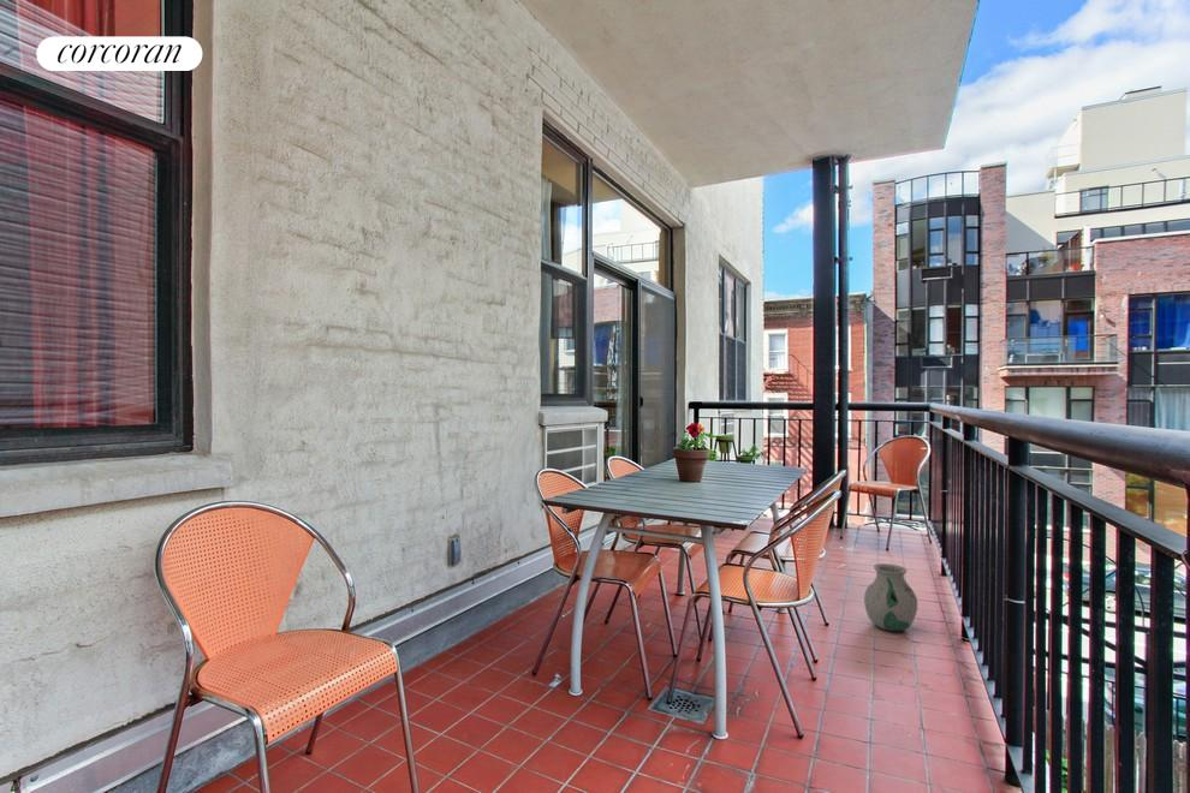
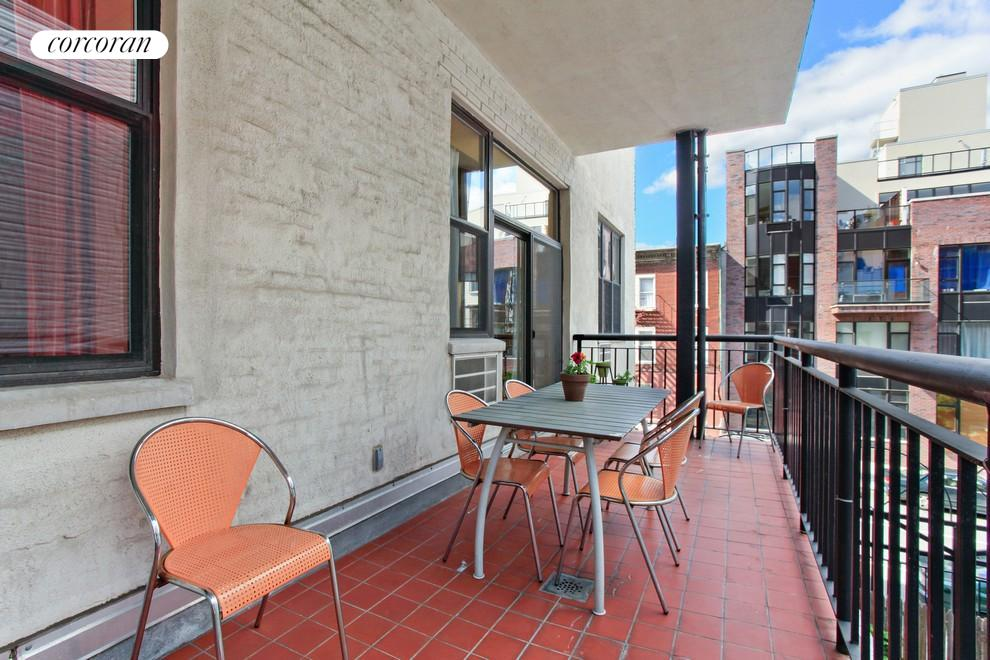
- vase [863,562,918,632]
